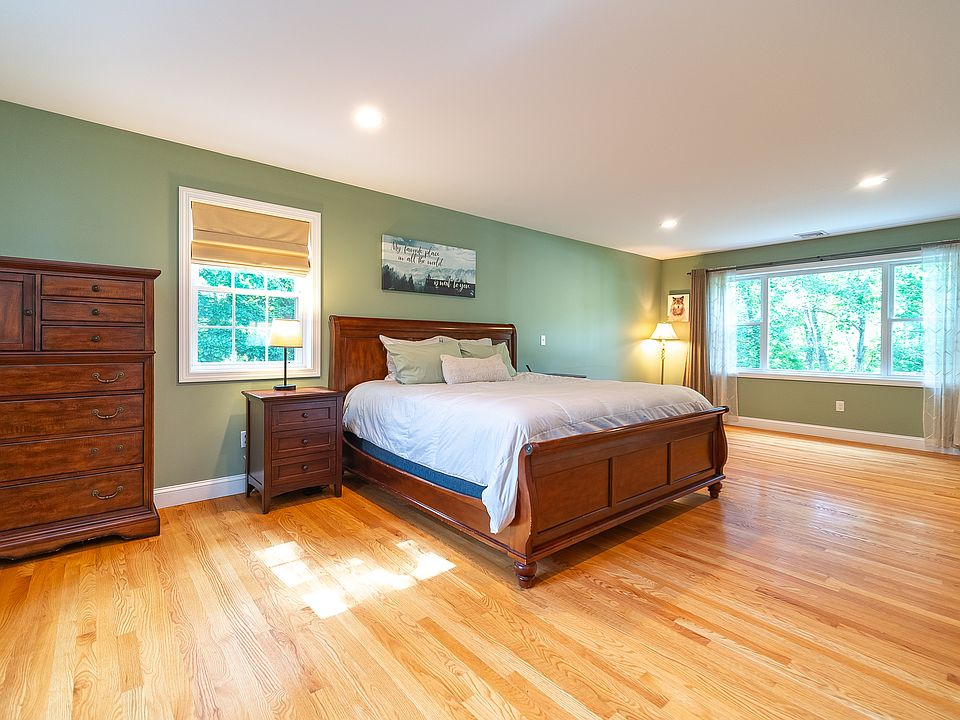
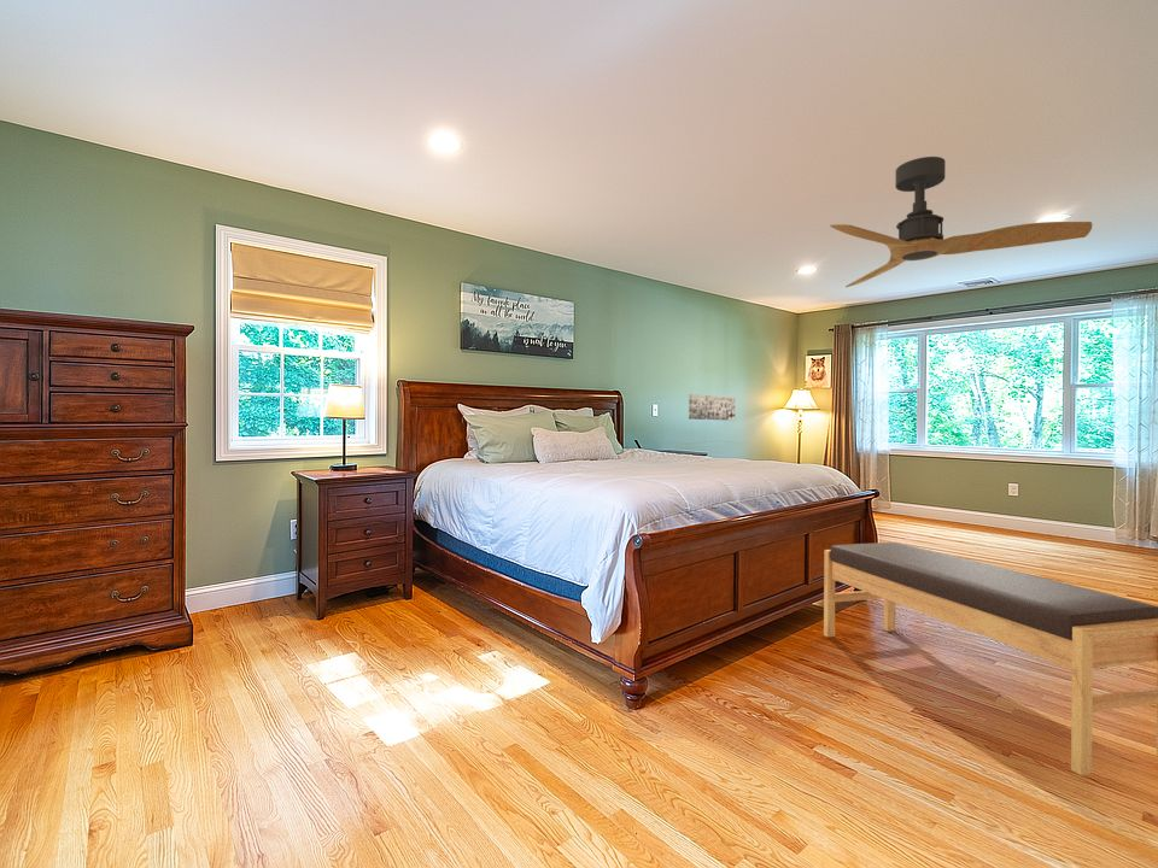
+ ceiling fan [829,156,1093,288]
+ bench [823,541,1158,776]
+ wall art [688,393,736,422]
